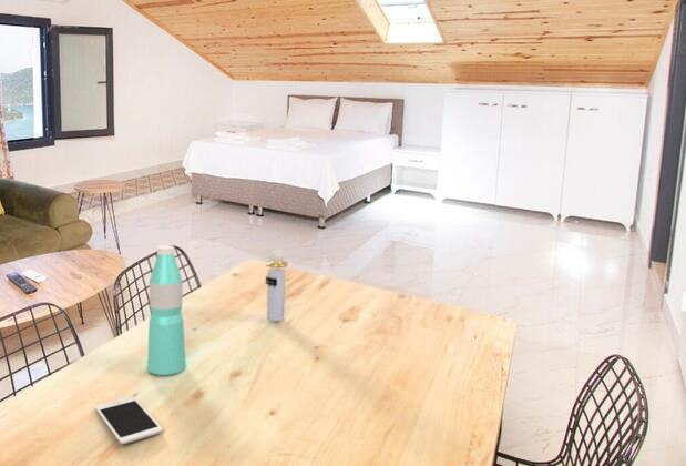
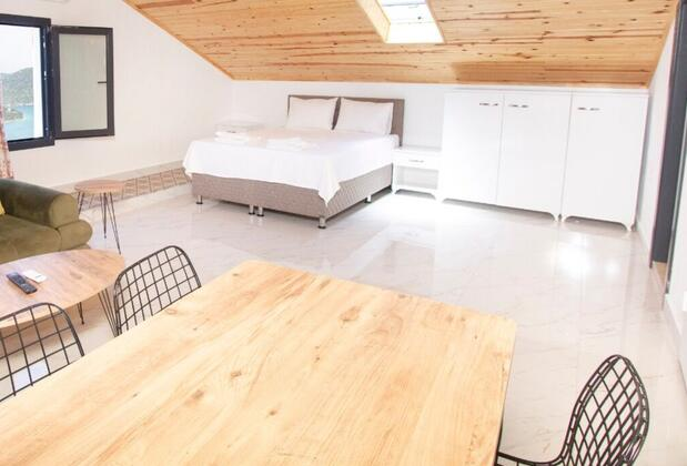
- water bottle [146,244,187,376]
- cell phone [94,396,164,445]
- perfume bottle [265,247,289,322]
